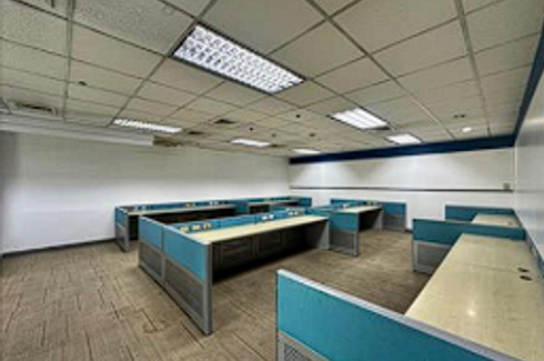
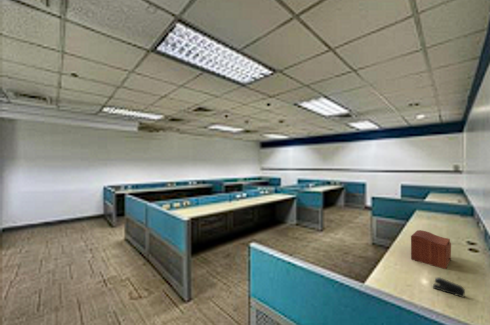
+ sewing box [410,229,452,270]
+ stapler [432,276,466,299]
